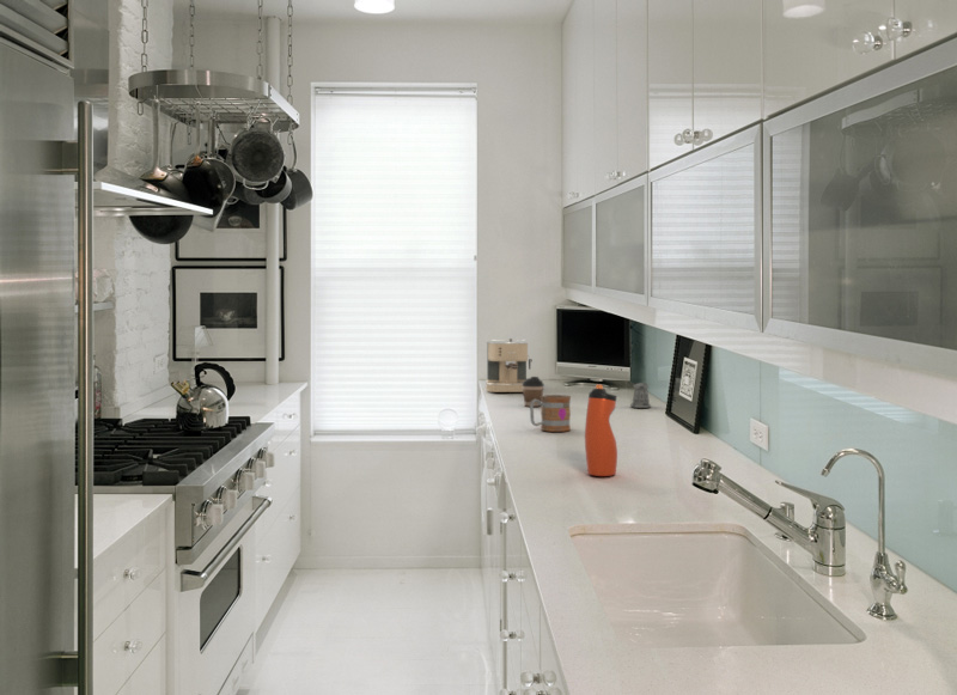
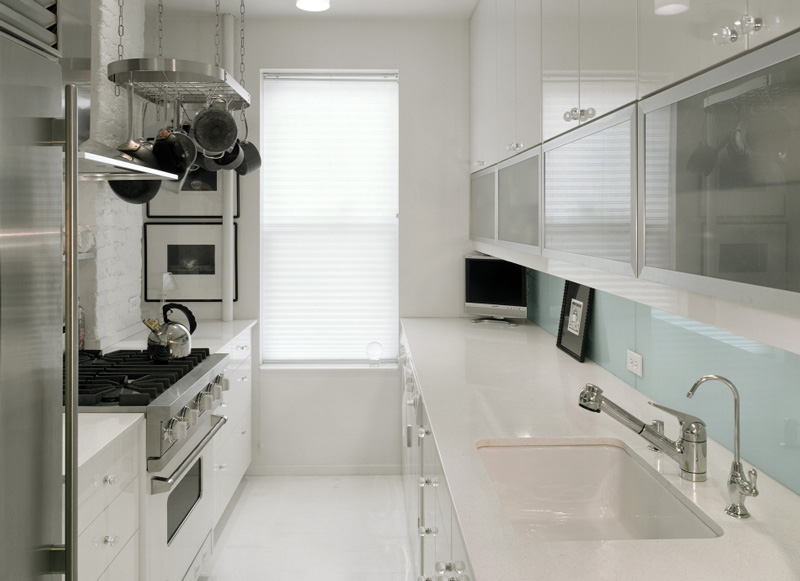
- pepper shaker [626,382,652,409]
- mug [529,394,572,433]
- water bottle [584,383,618,477]
- coffee cup [522,376,545,408]
- coffee maker [484,337,534,394]
